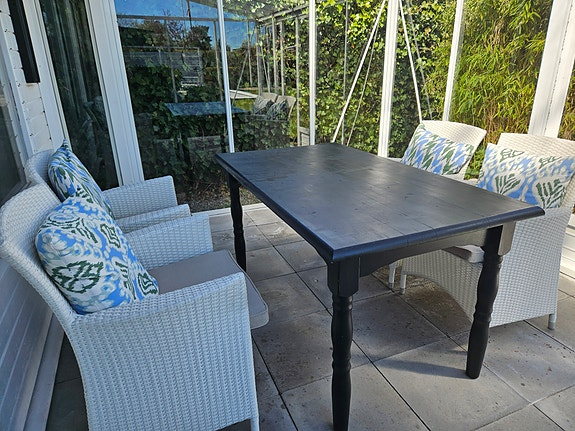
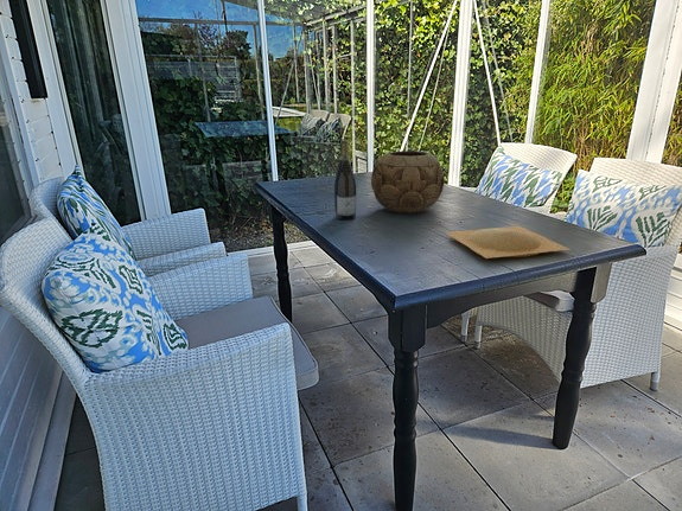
+ wine bottle [333,139,357,221]
+ decorative bowl [370,149,446,215]
+ plate [445,225,572,260]
